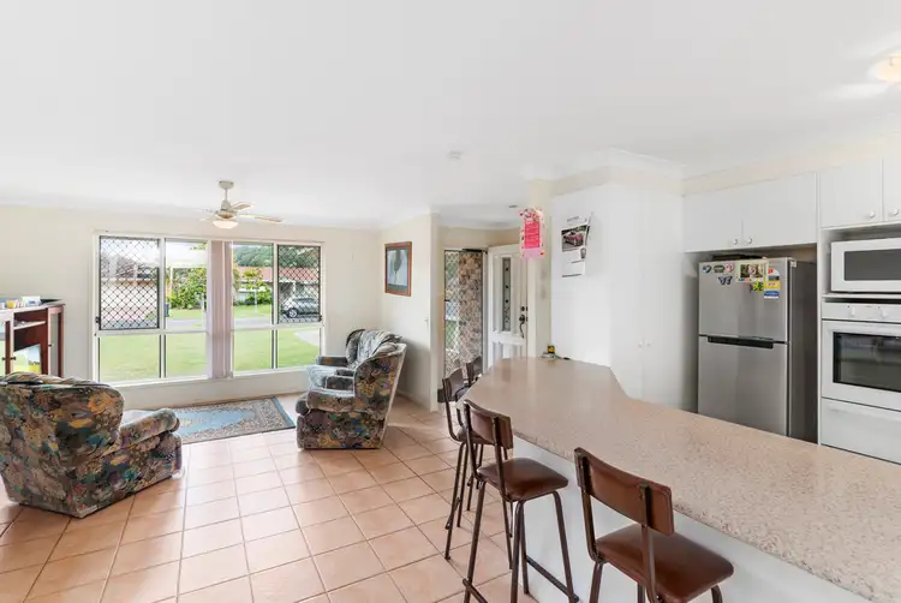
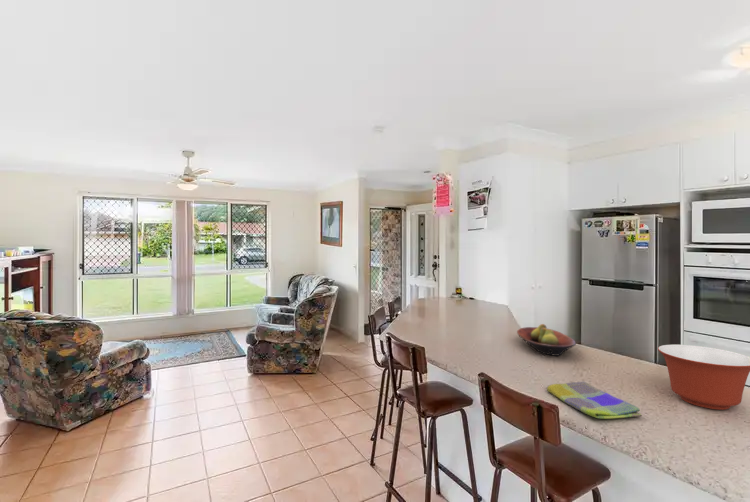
+ dish towel [546,380,643,420]
+ mixing bowl [657,344,750,411]
+ fruit bowl [516,323,577,357]
